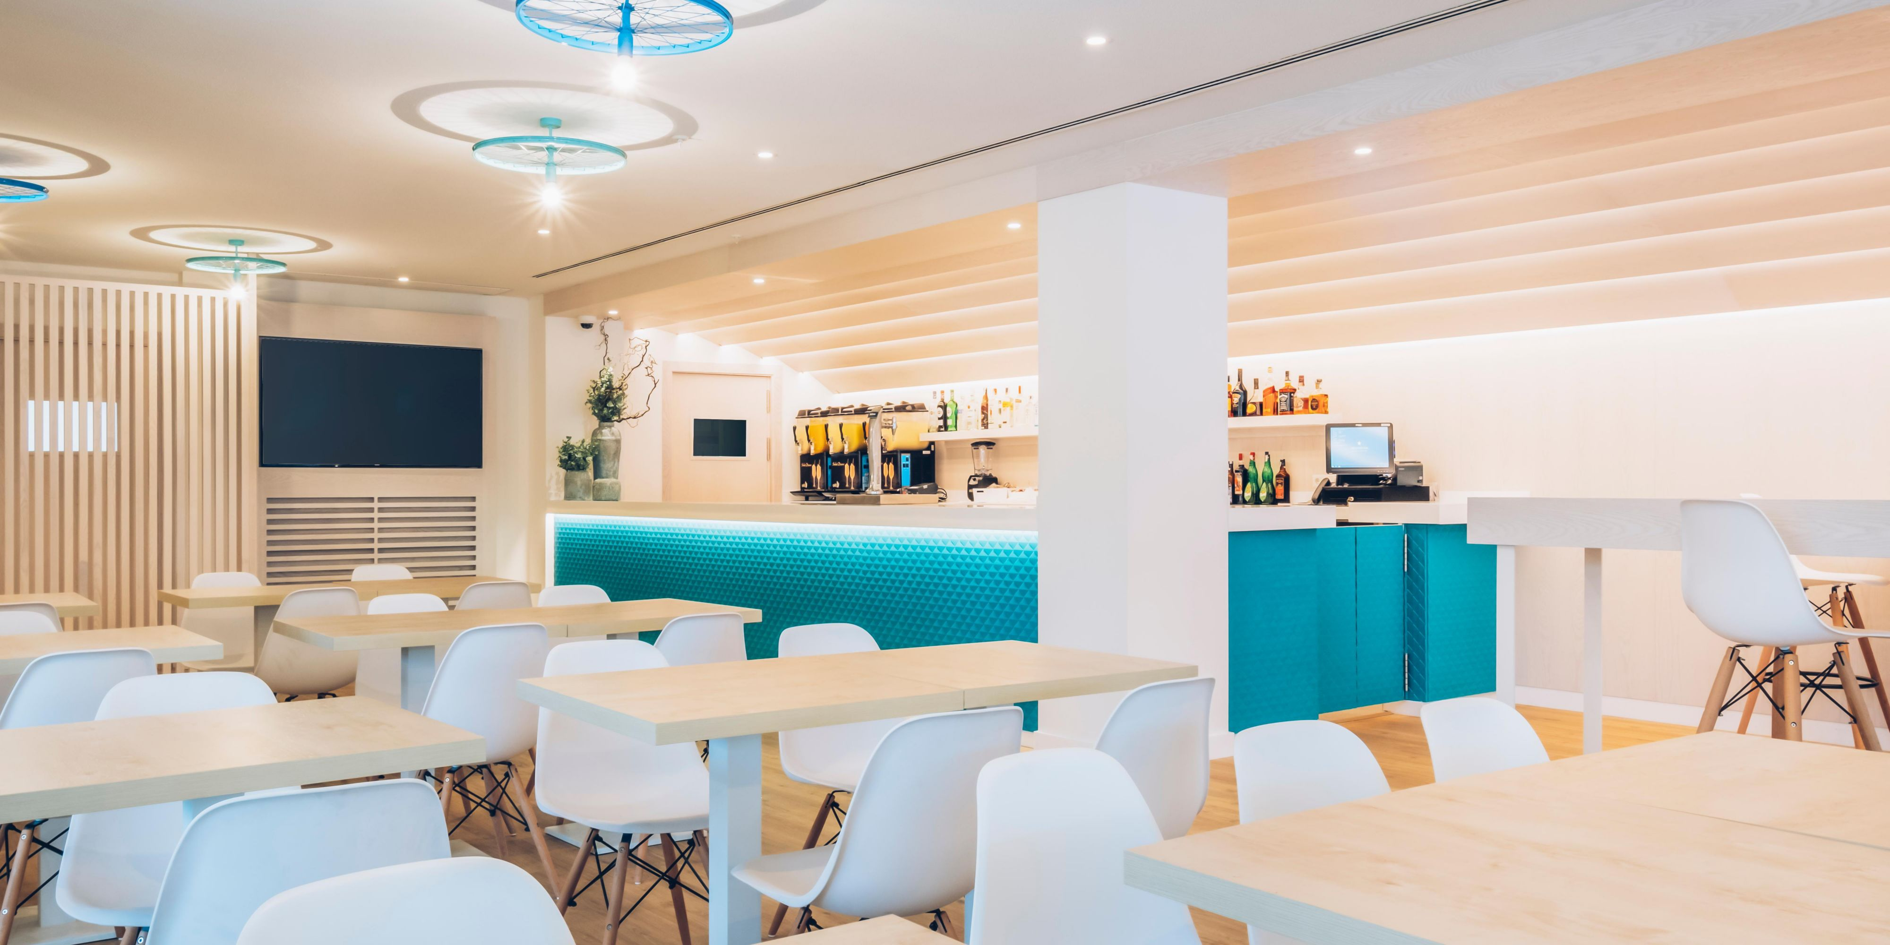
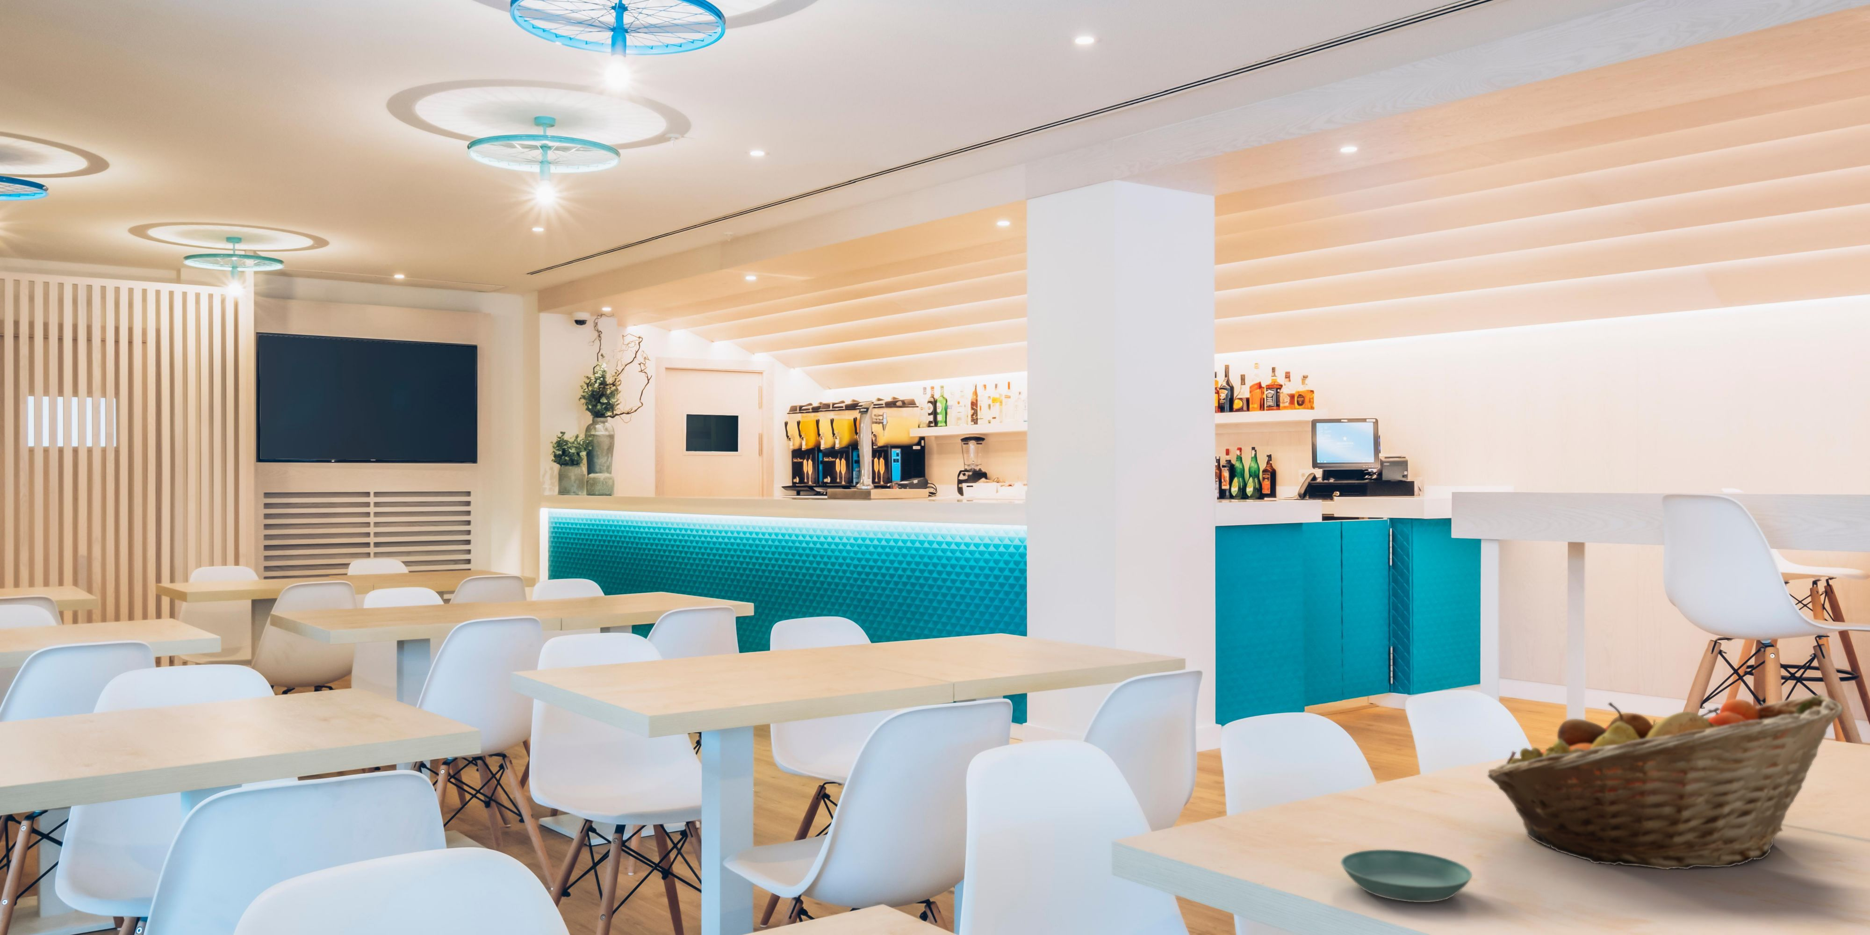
+ saucer [1340,849,1473,903]
+ fruit basket [1487,694,1844,871]
